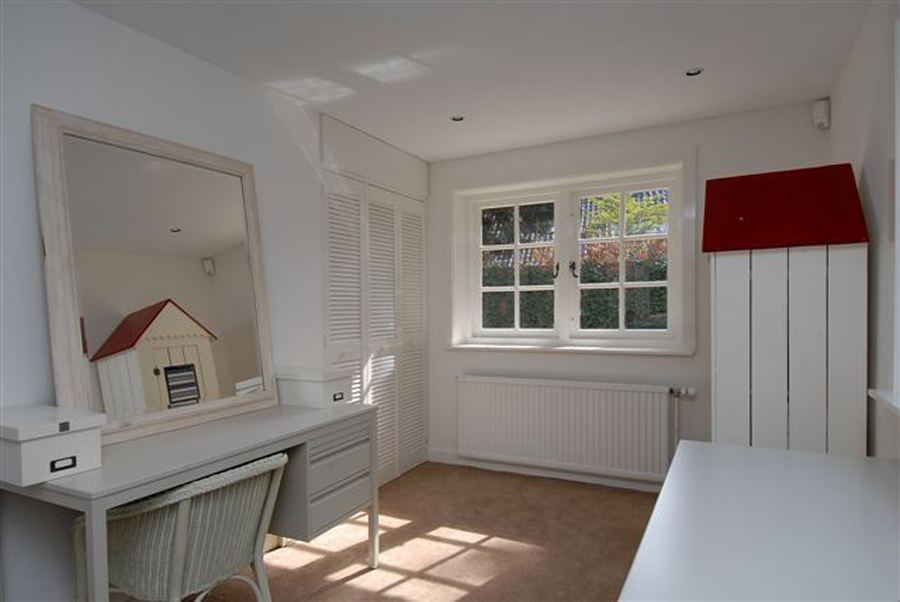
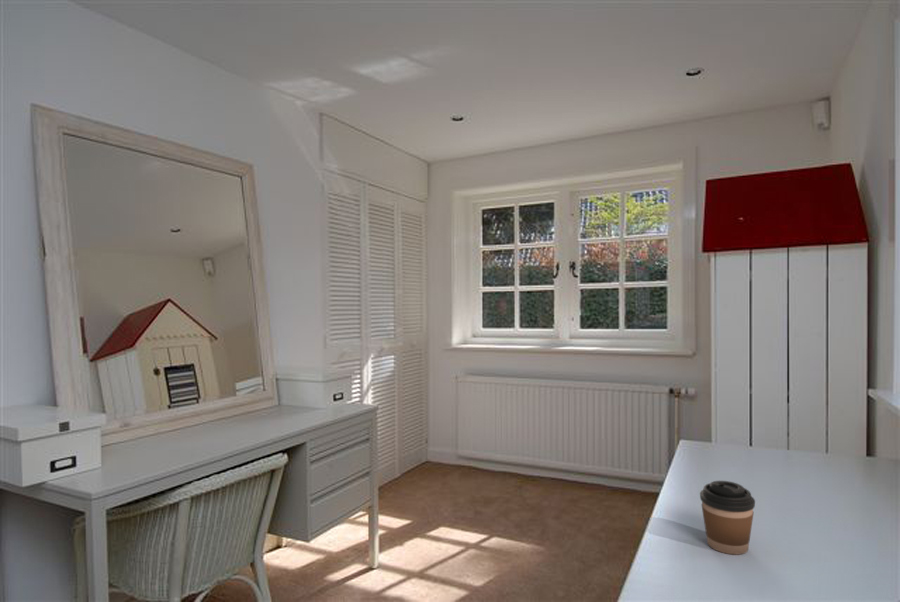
+ coffee cup [699,480,756,556]
